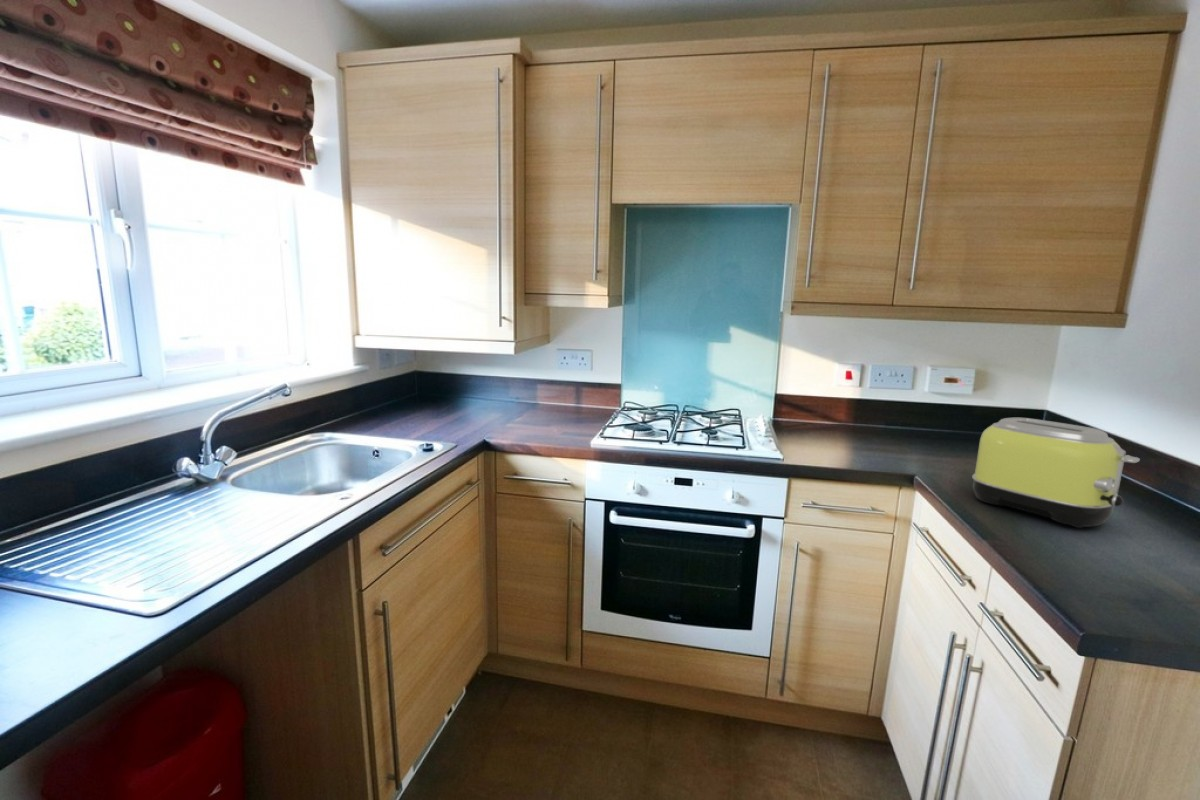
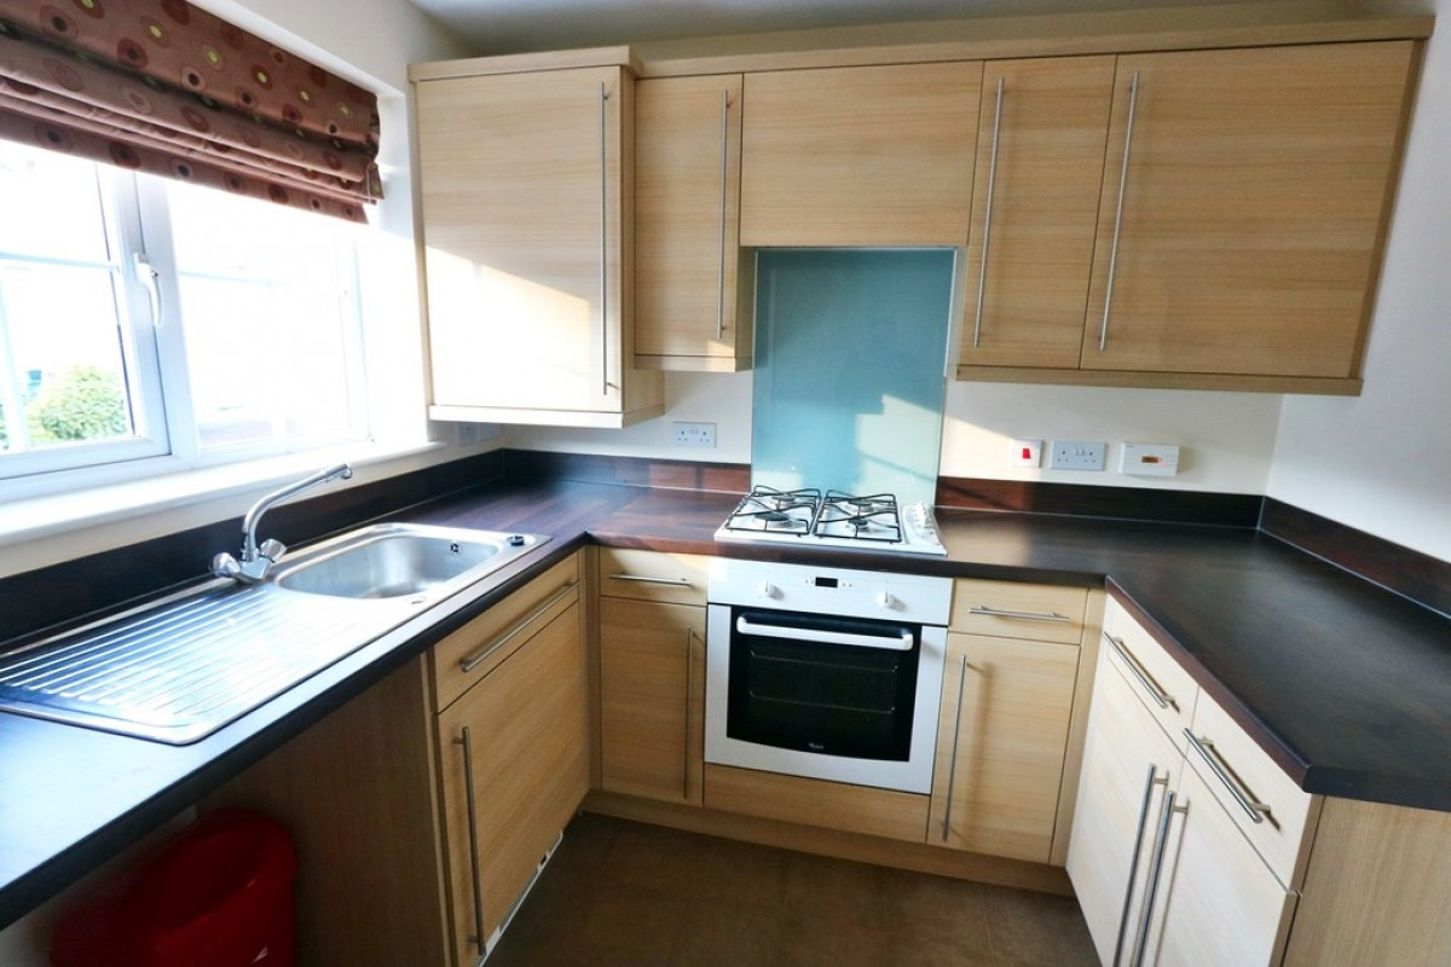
- toaster [971,417,1141,529]
